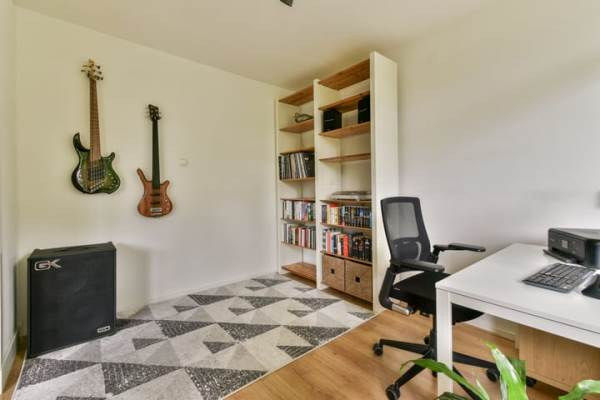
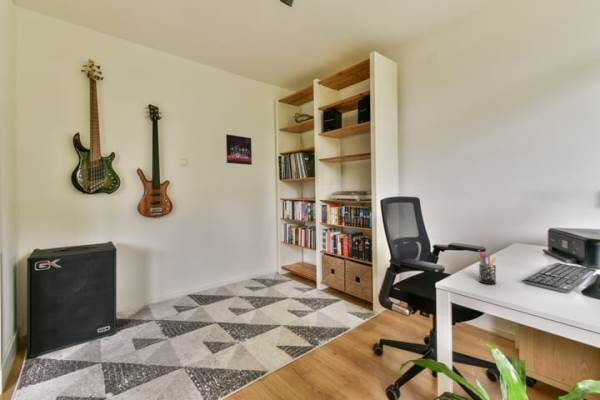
+ pen holder [477,251,497,285]
+ album cover [225,133,253,166]
